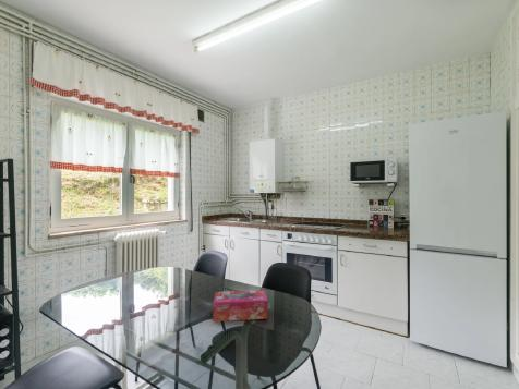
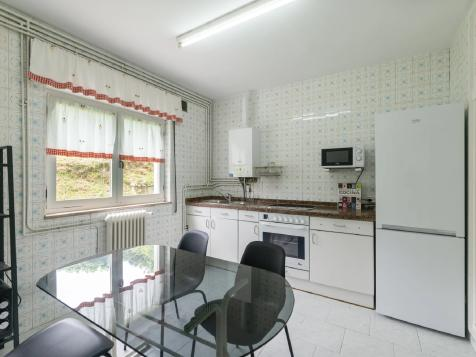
- tissue box [213,289,269,323]
